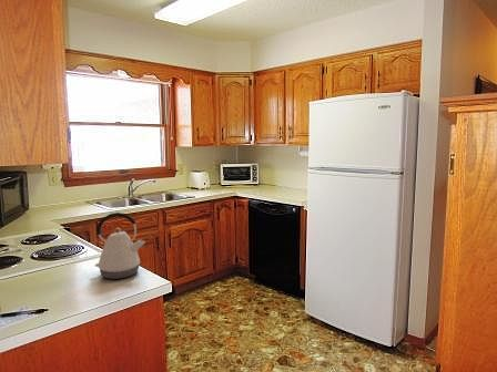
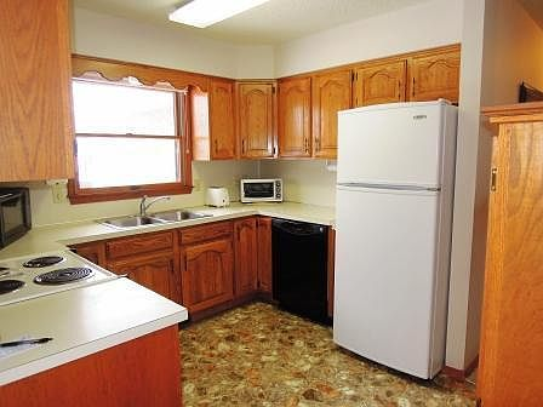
- kettle [94,211,146,280]
